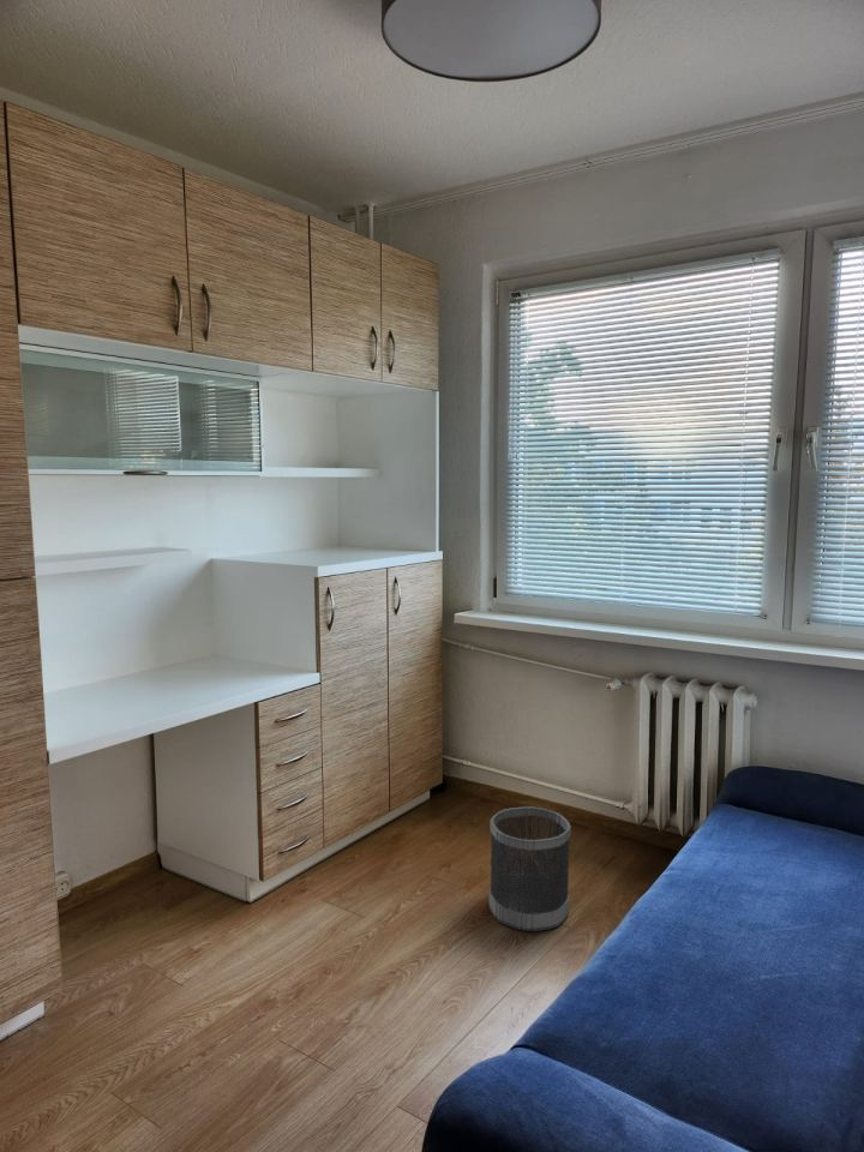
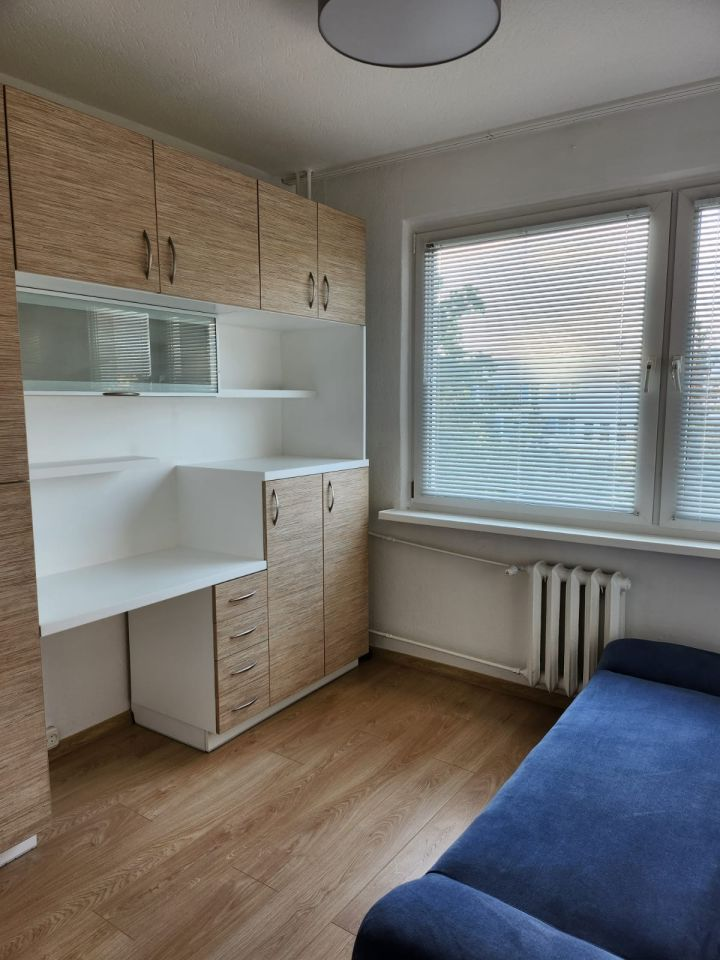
- wastebasket [488,805,572,932]
